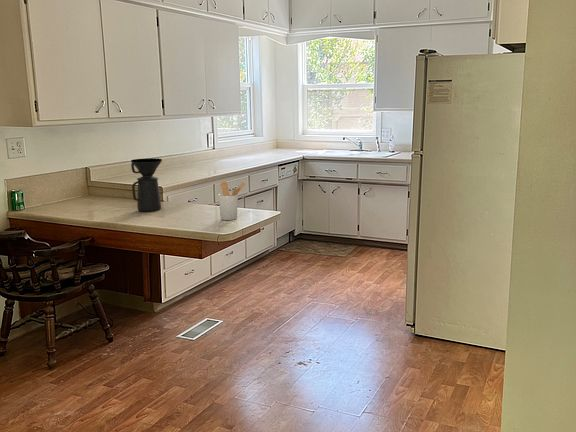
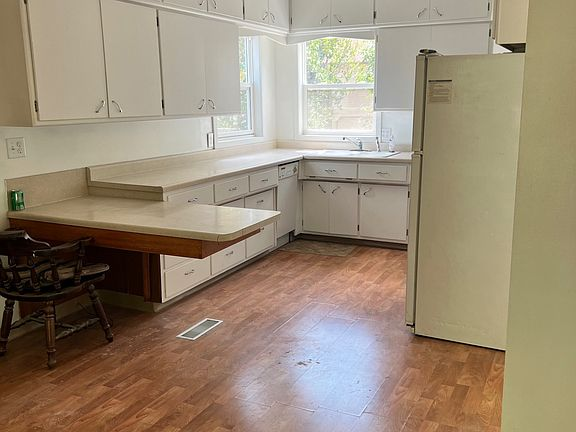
- coffee maker [130,157,163,212]
- utensil holder [217,180,246,221]
